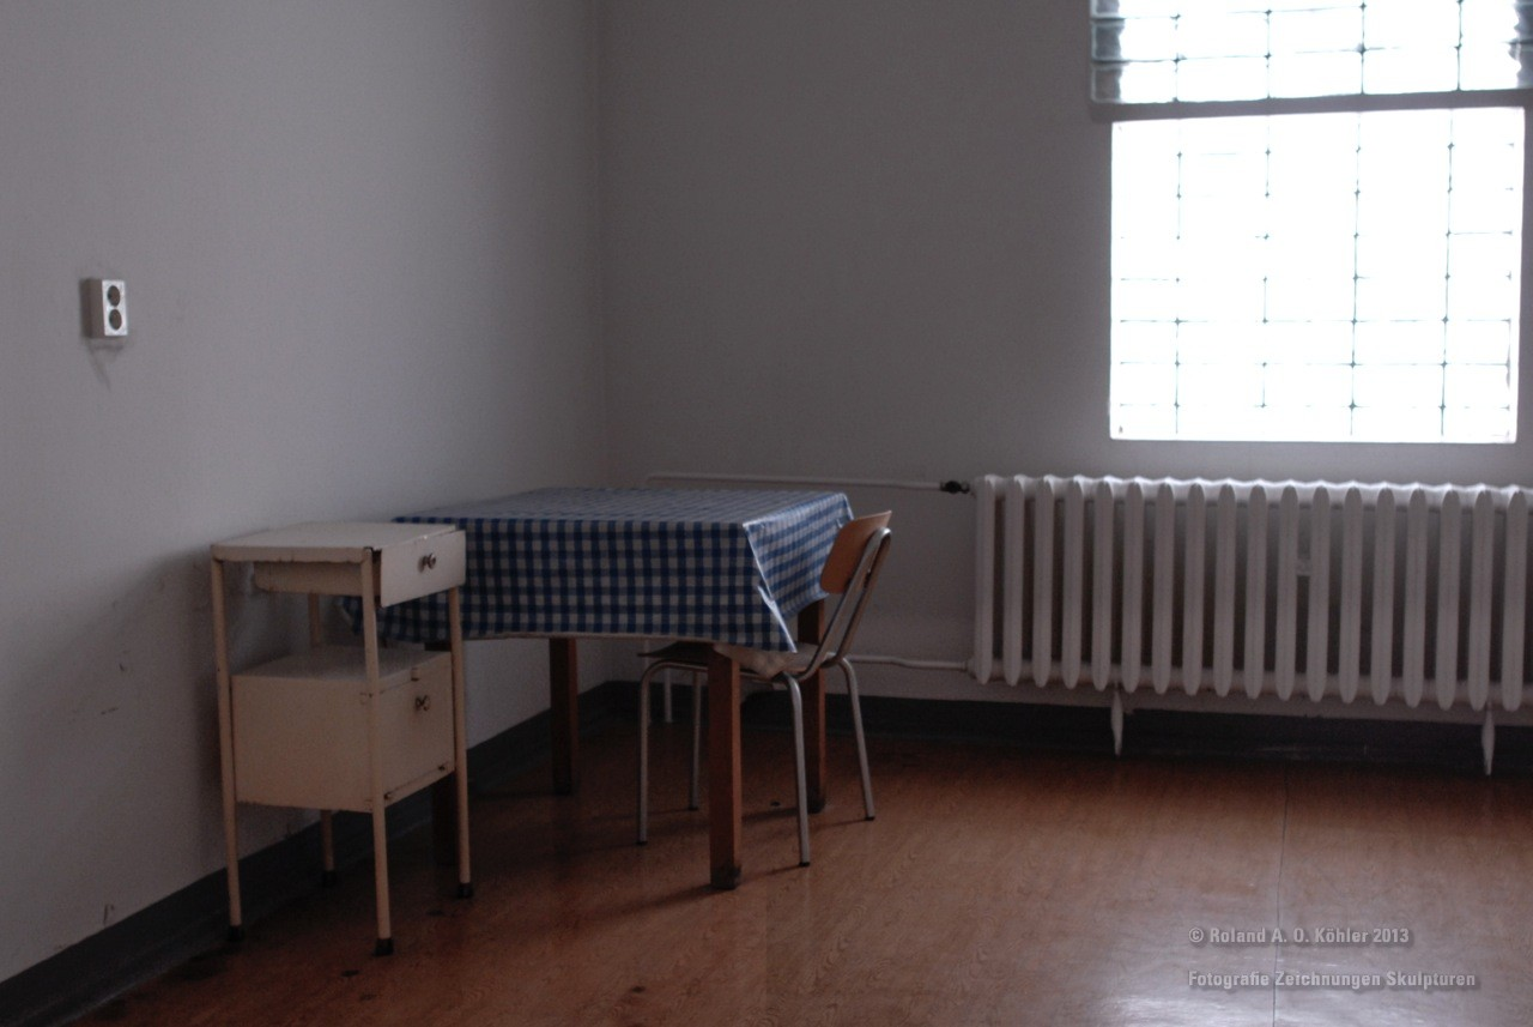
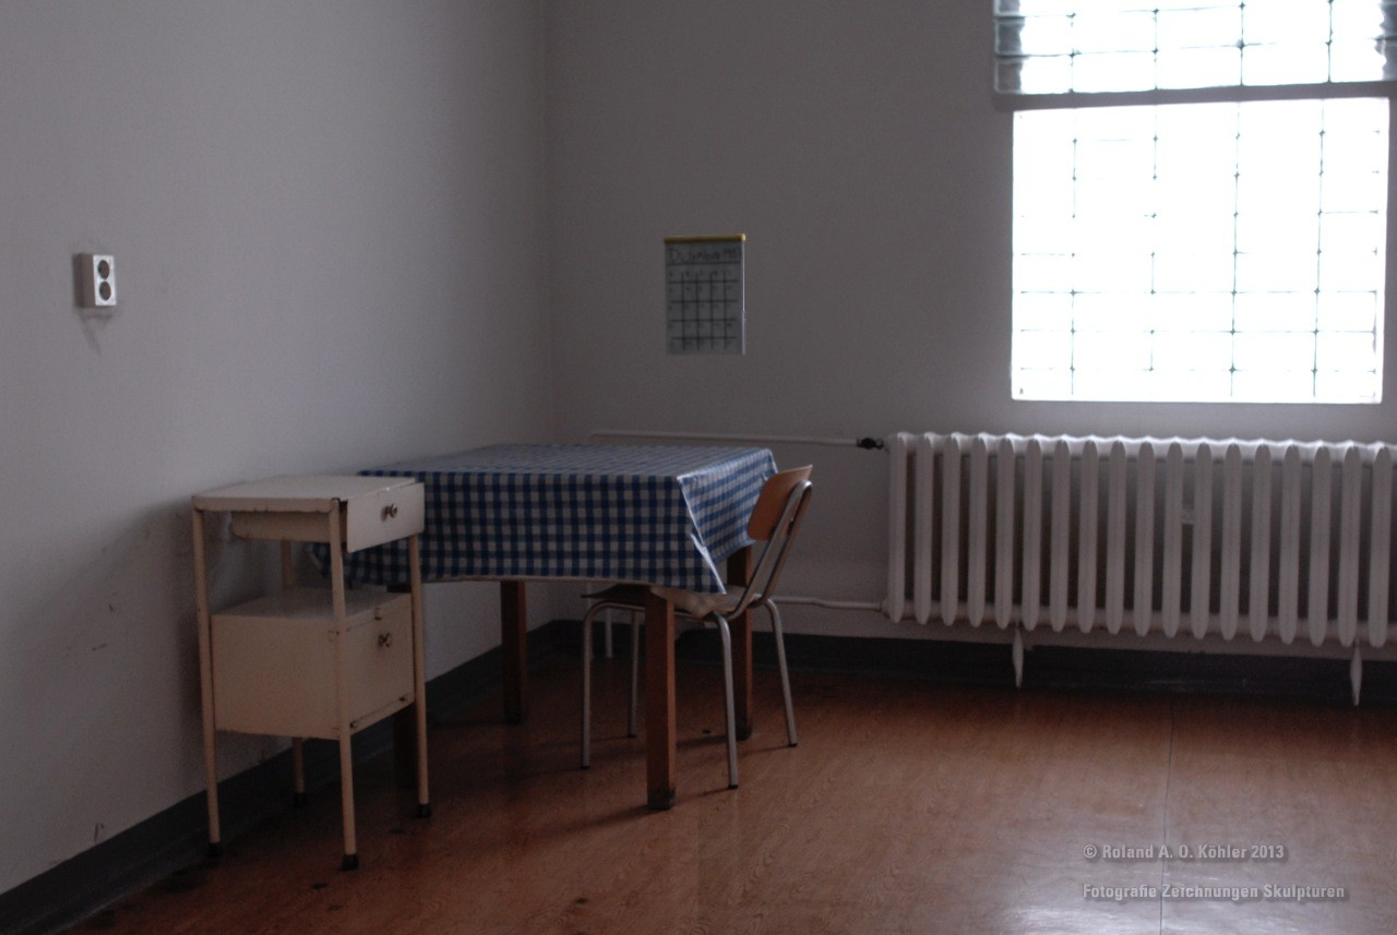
+ calendar [662,206,745,357]
